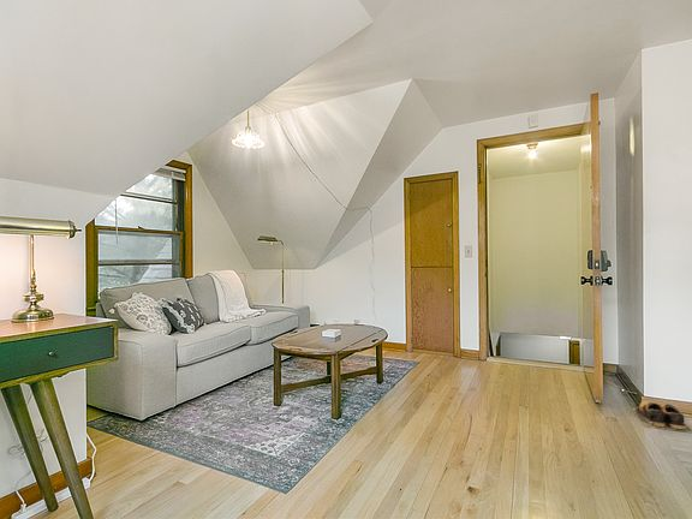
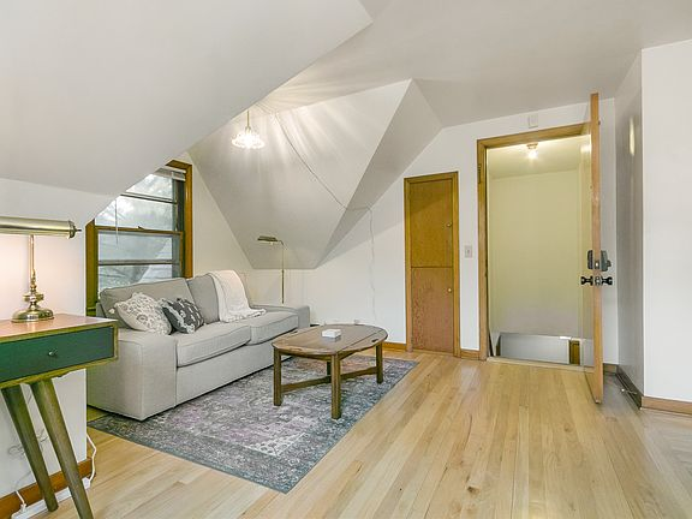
- shoes [630,400,692,434]
